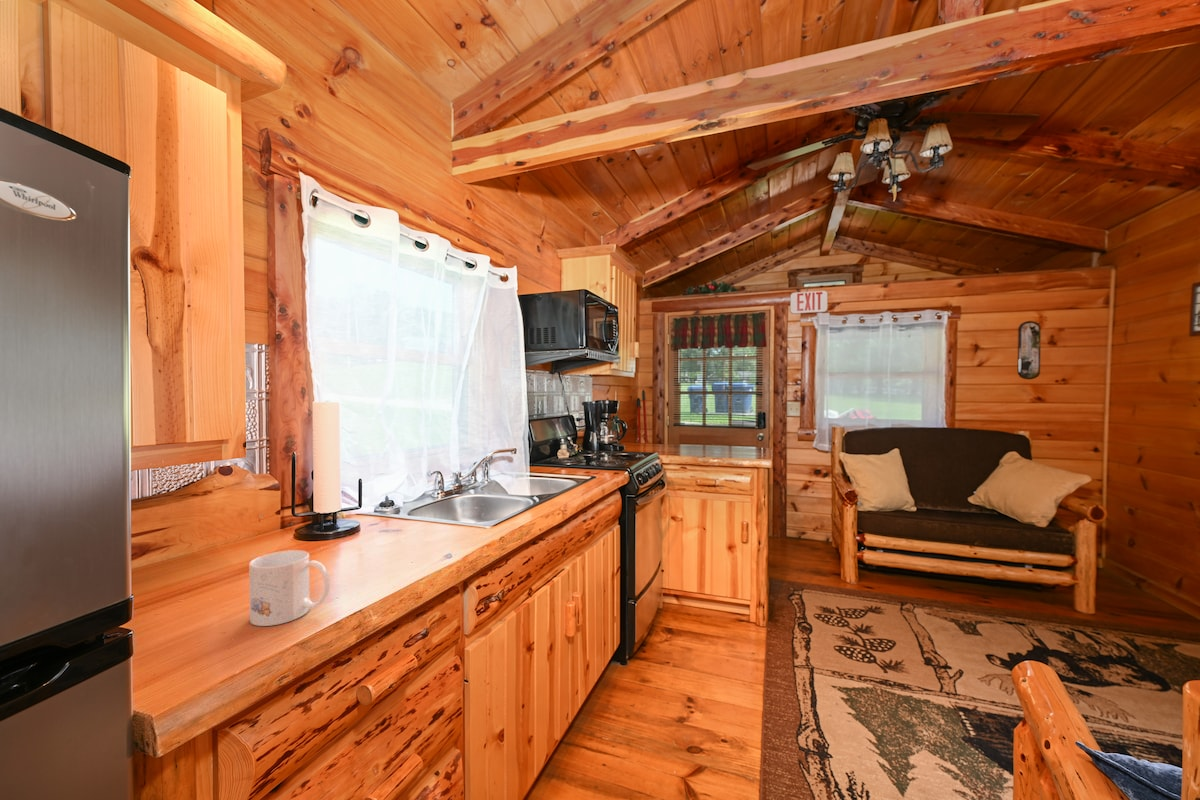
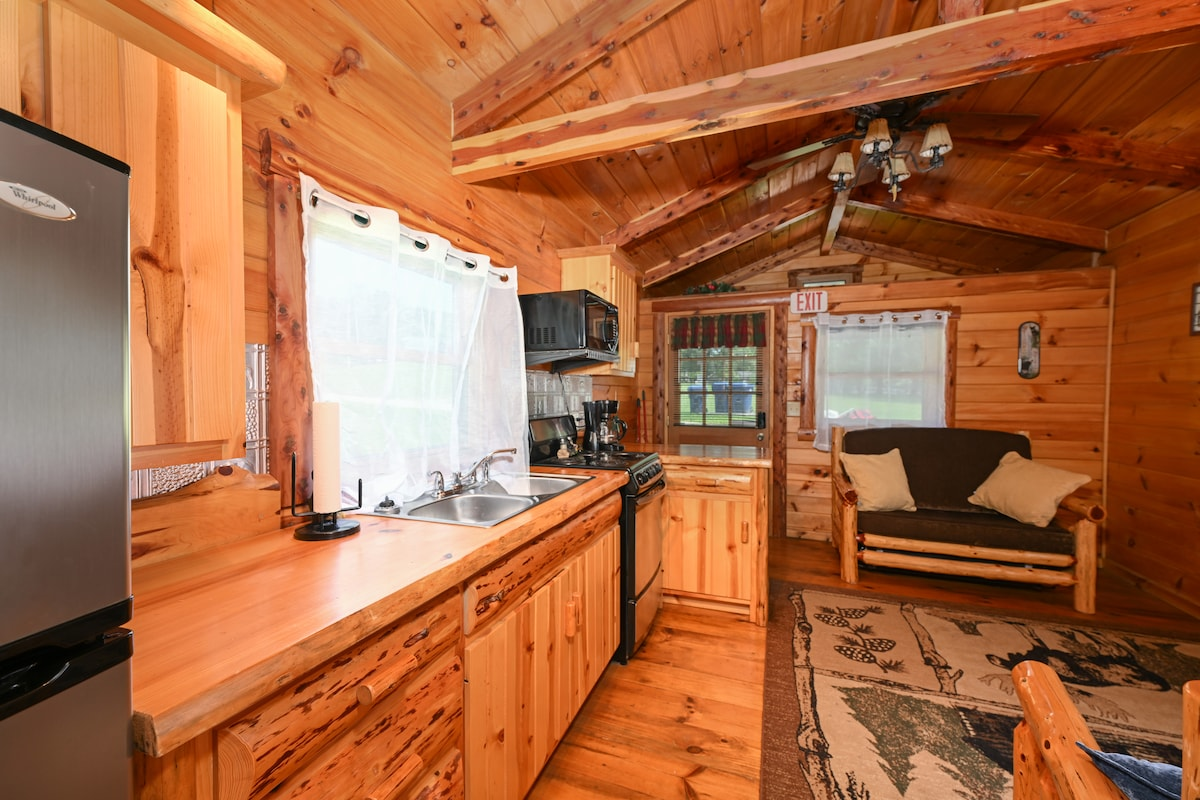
- mug [248,549,331,627]
